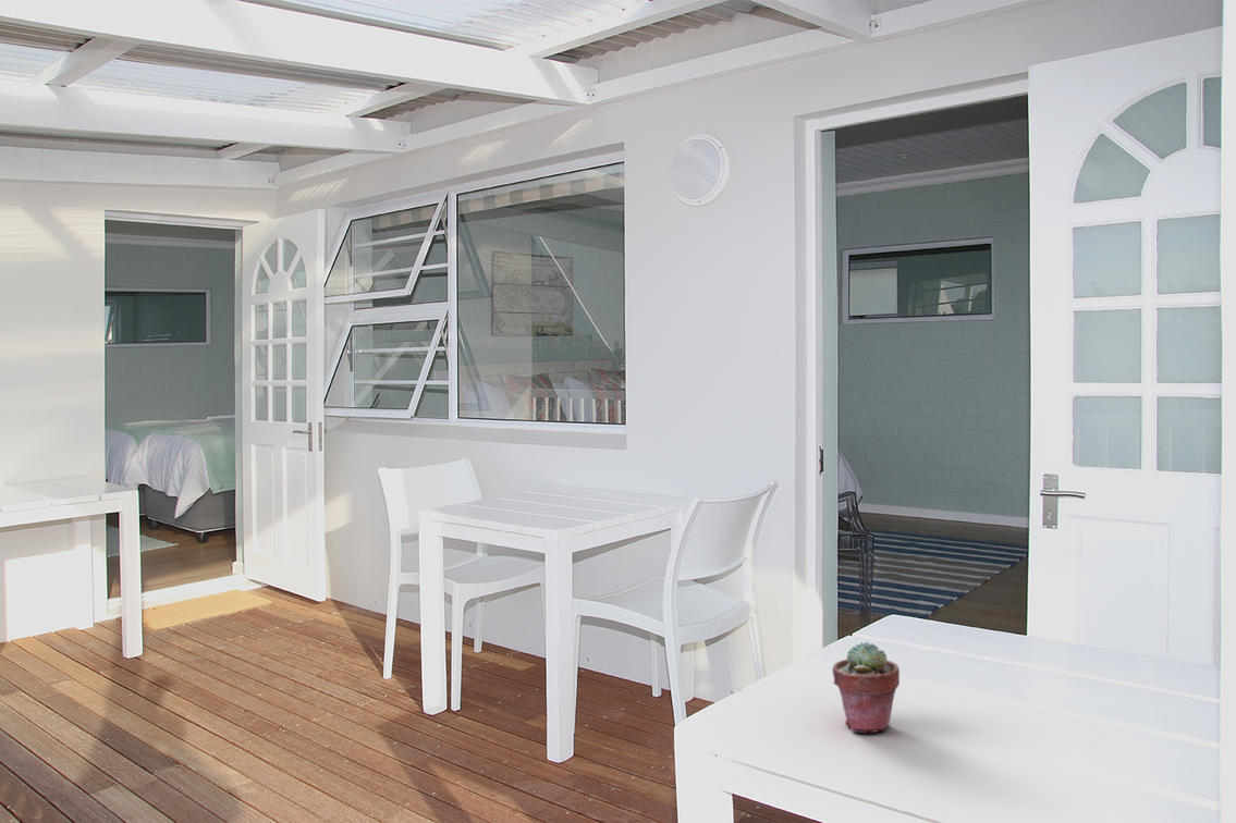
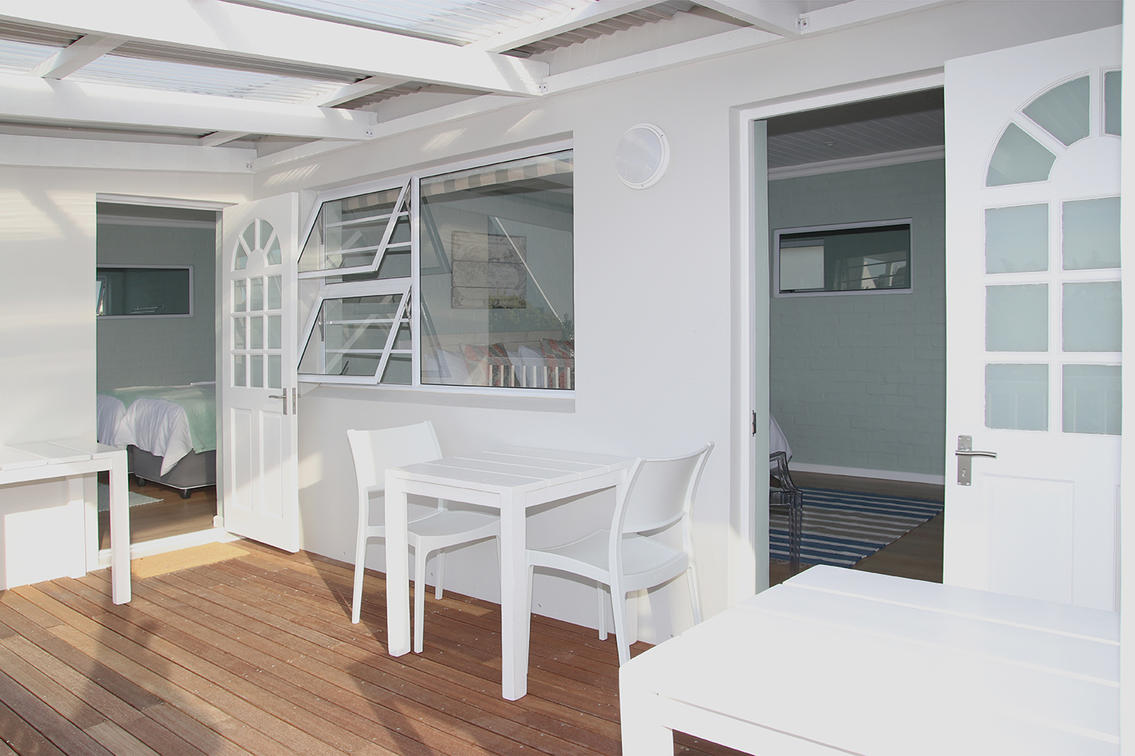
- potted succulent [831,640,901,734]
